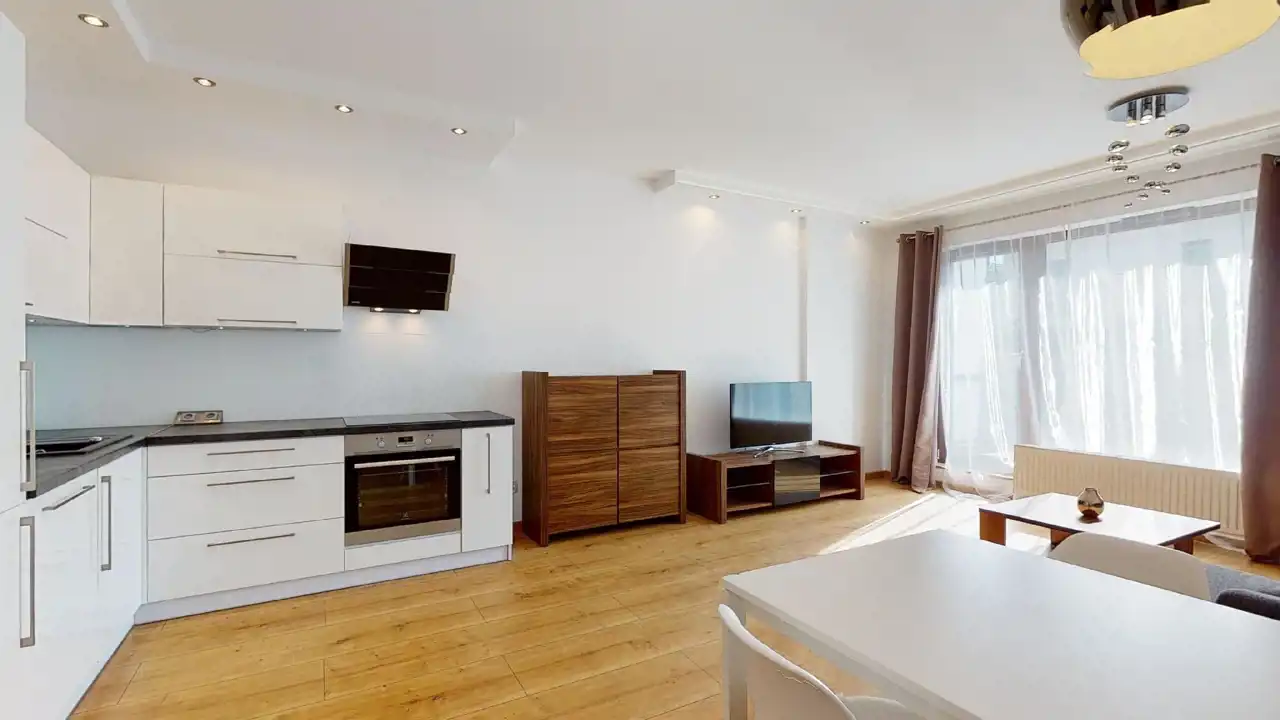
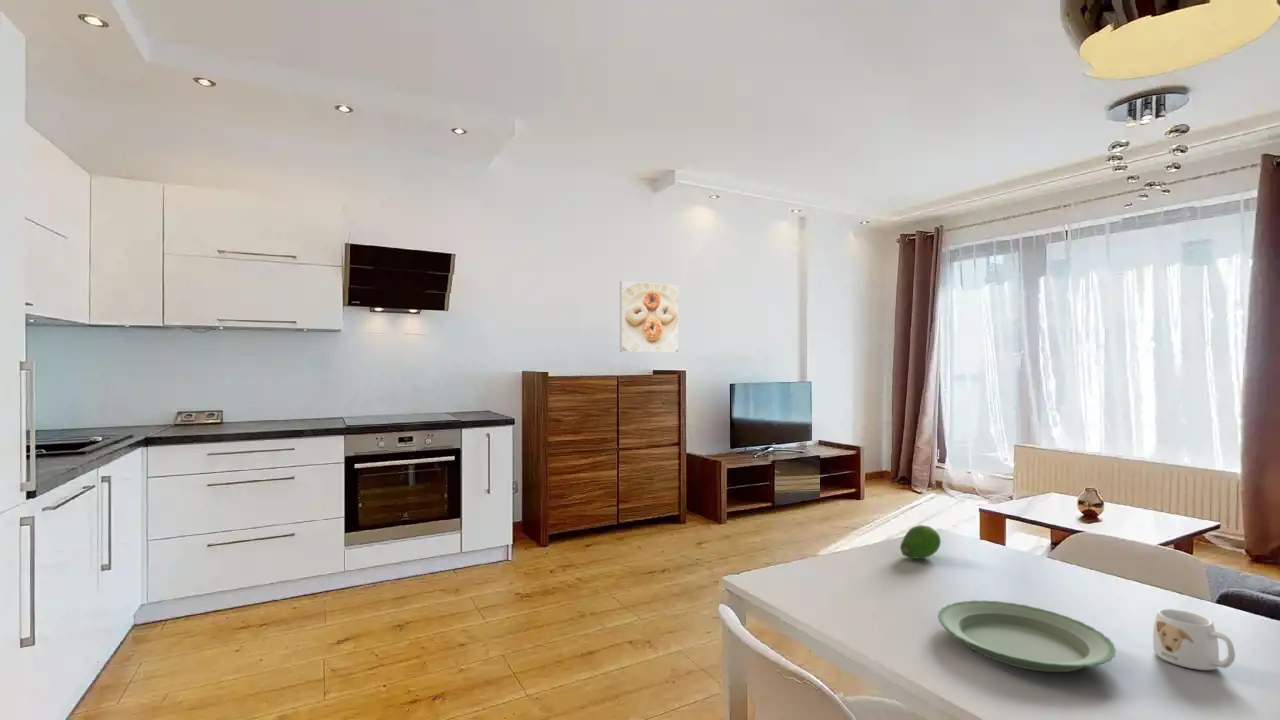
+ plate [937,600,1117,673]
+ mug [1152,608,1236,671]
+ fruit [899,524,942,560]
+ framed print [619,280,680,353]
